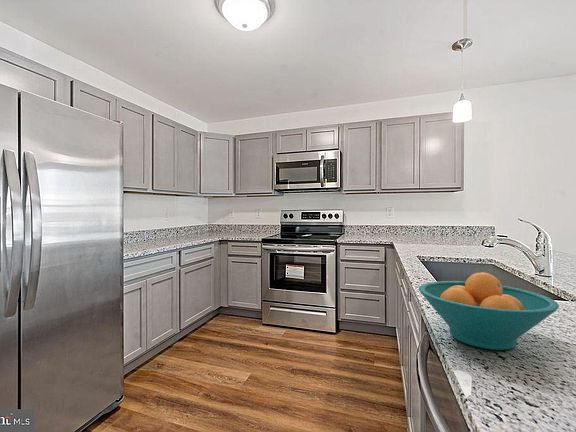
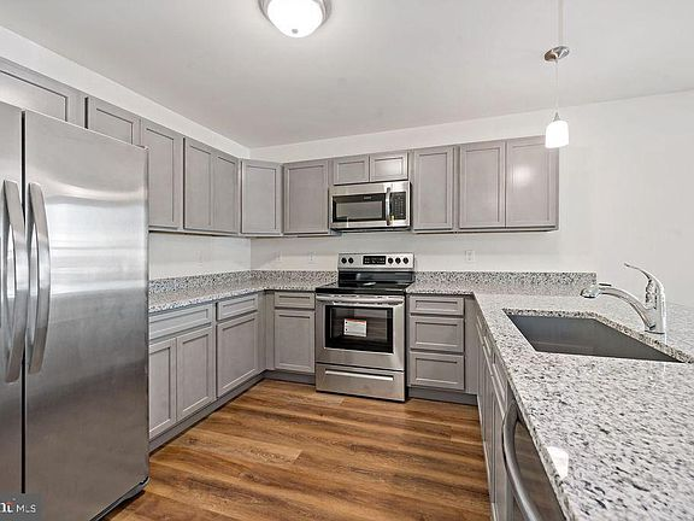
- fruit bowl [418,271,560,351]
